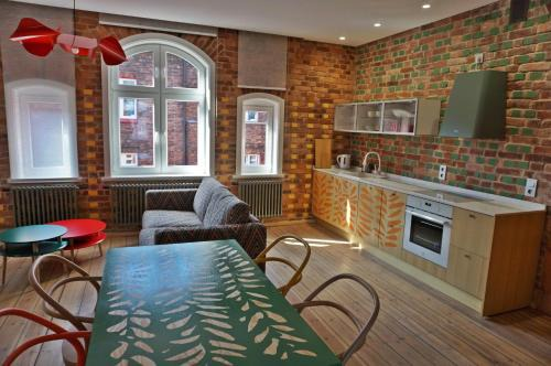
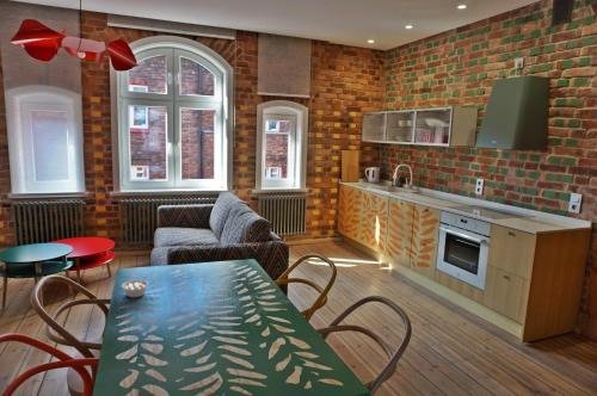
+ legume [121,276,150,298]
